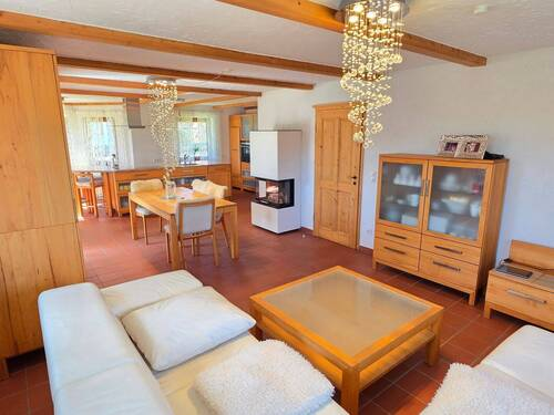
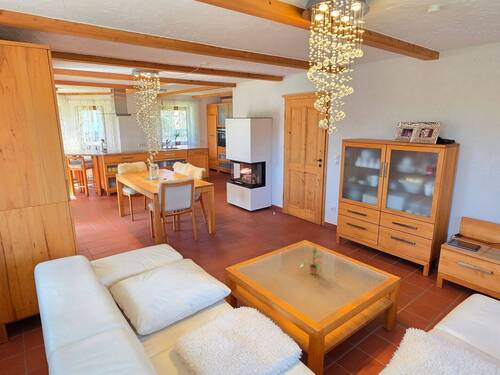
+ potted plant [298,245,325,276]
